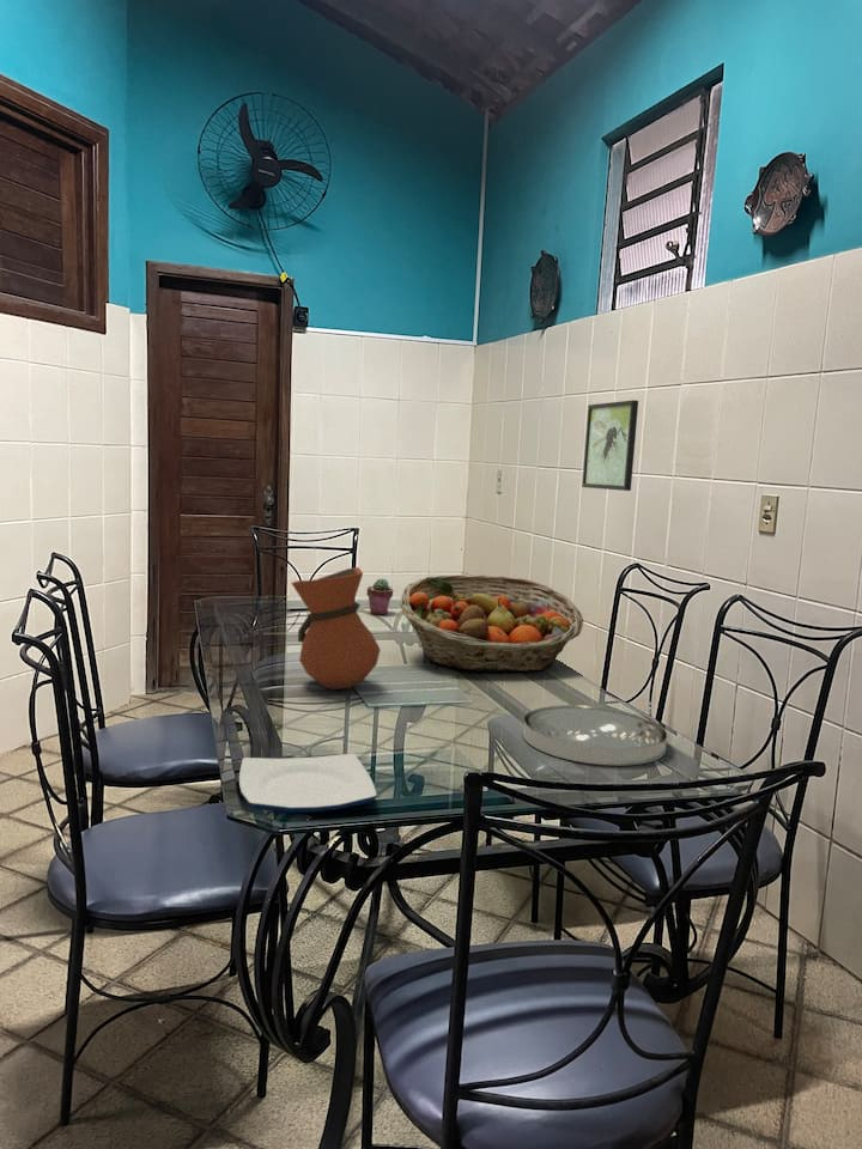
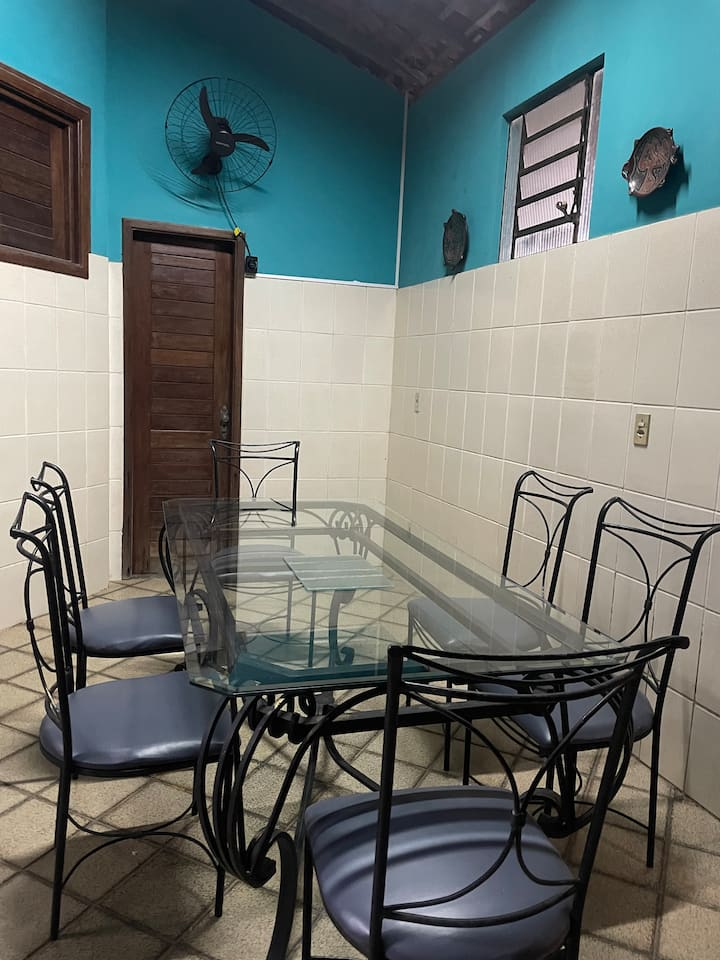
- plate [238,753,378,814]
- vase [290,566,382,691]
- potted succulent [365,578,394,615]
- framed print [581,399,639,492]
- fruit basket [400,574,584,673]
- plate [522,704,668,767]
